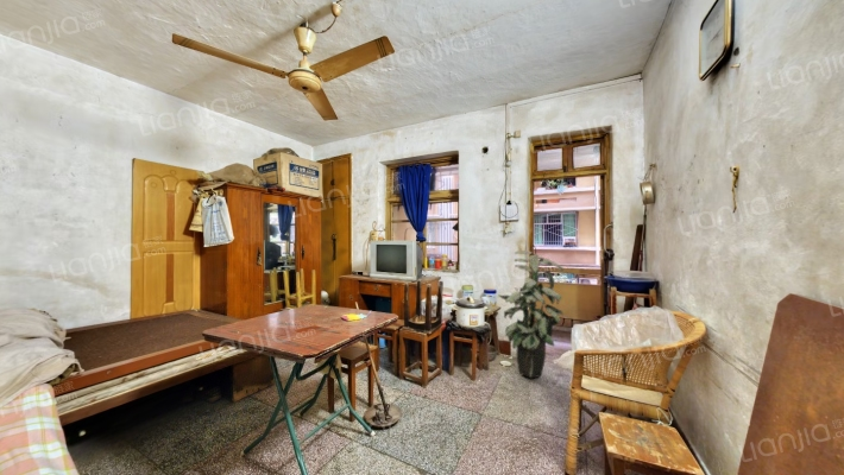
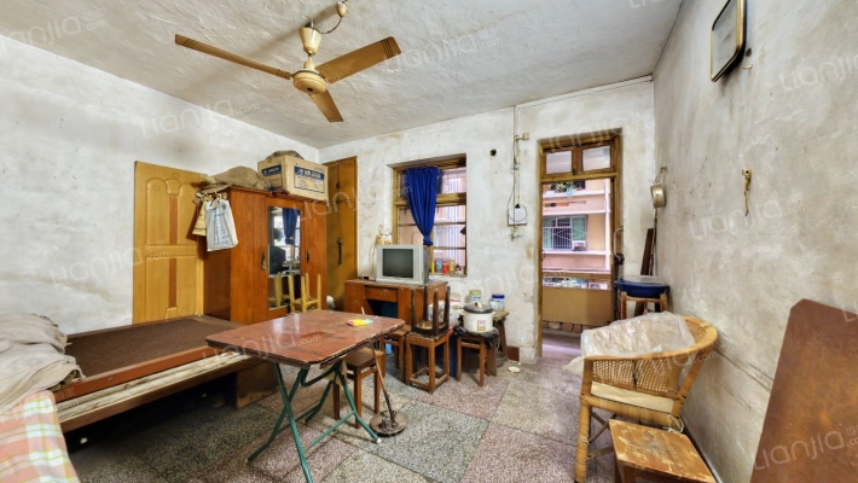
- indoor plant [497,249,565,379]
